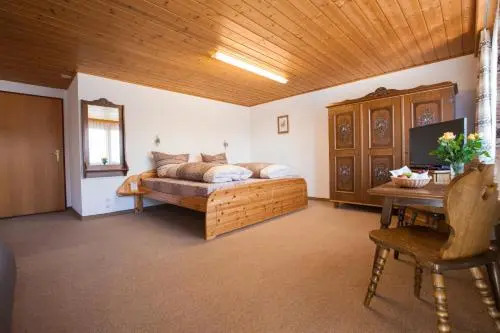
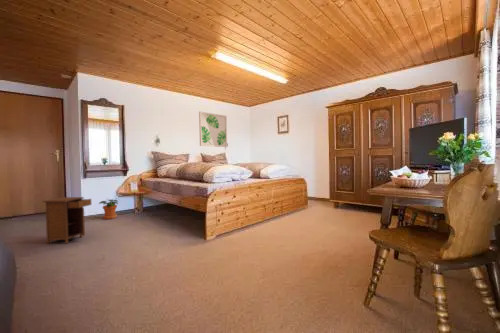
+ potted plant [98,198,119,220]
+ wall art [198,111,228,148]
+ nightstand [41,196,92,245]
